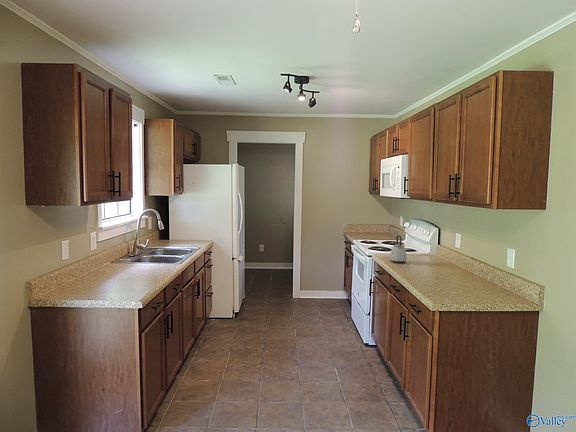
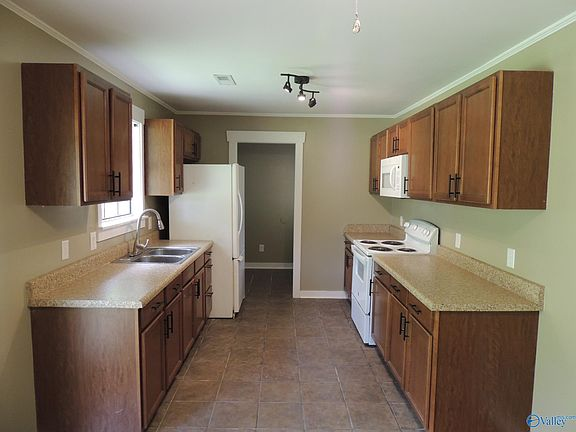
- kettle [389,234,408,264]
